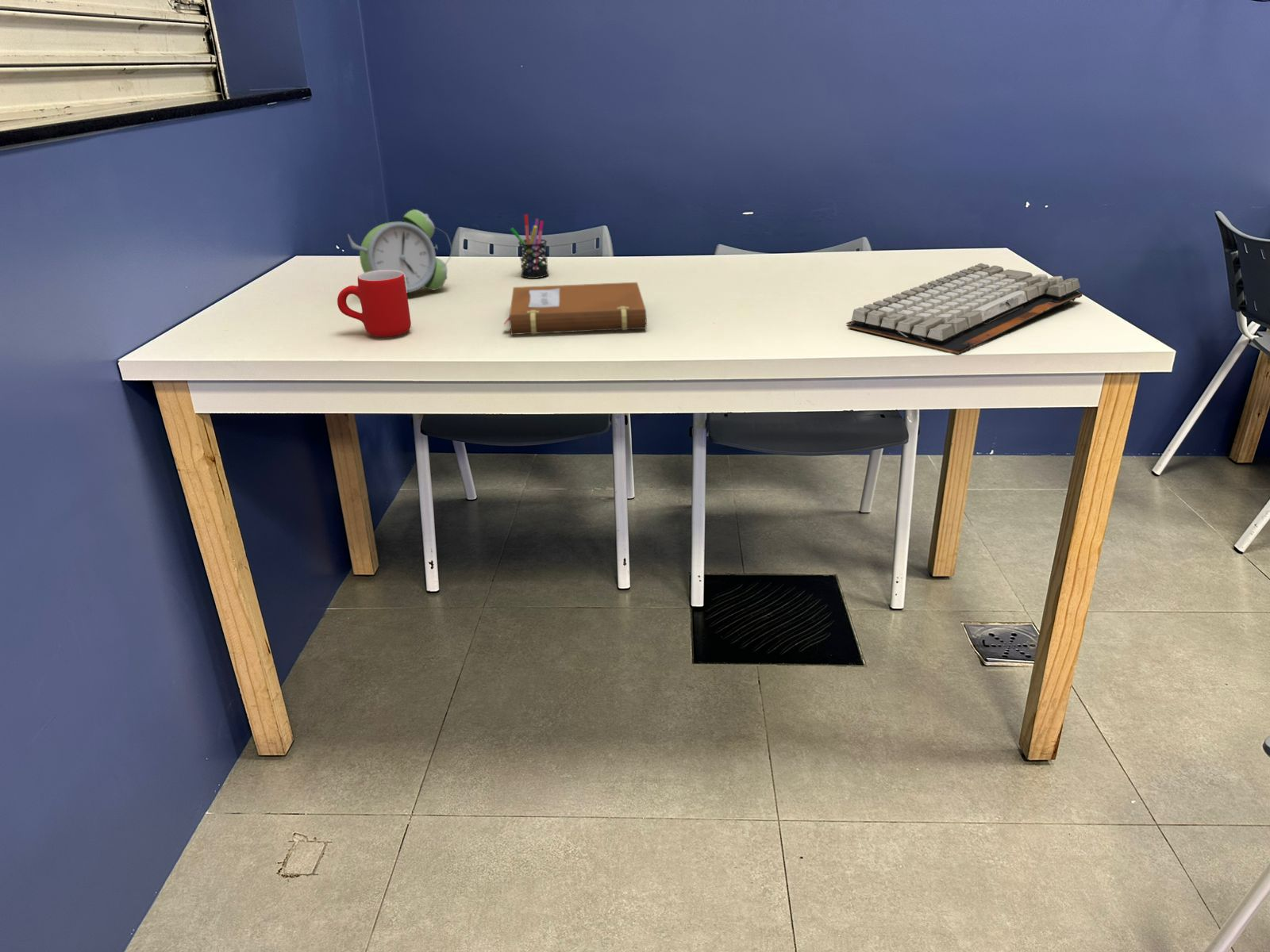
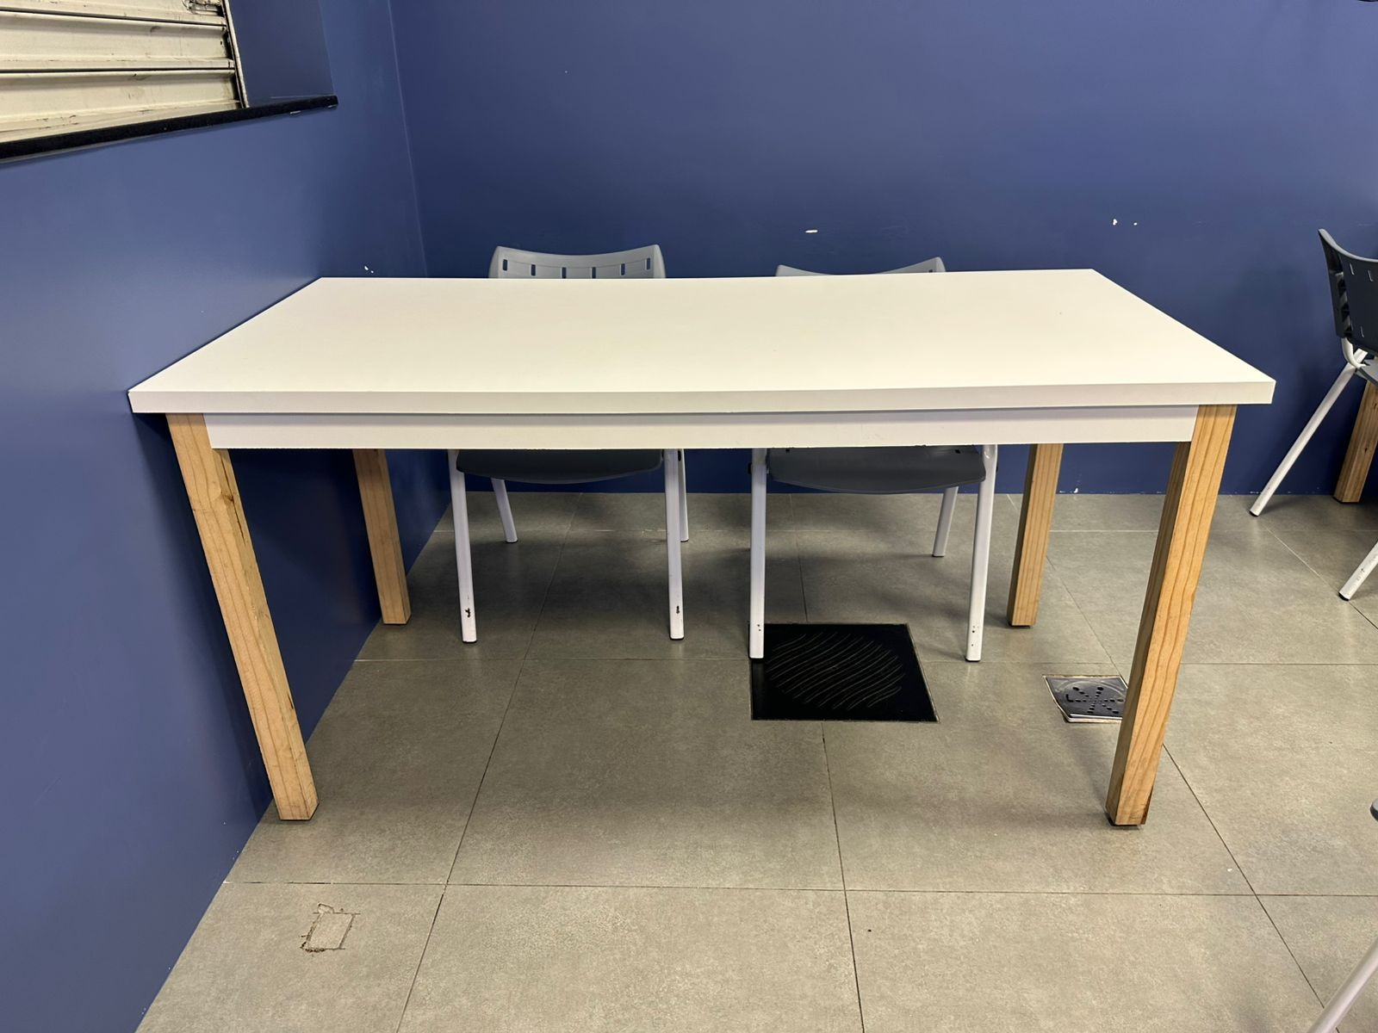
- pen holder [510,213,549,279]
- notebook [502,282,648,336]
- mug [337,271,412,338]
- keyboard [845,263,1083,355]
- alarm clock [347,209,453,294]
